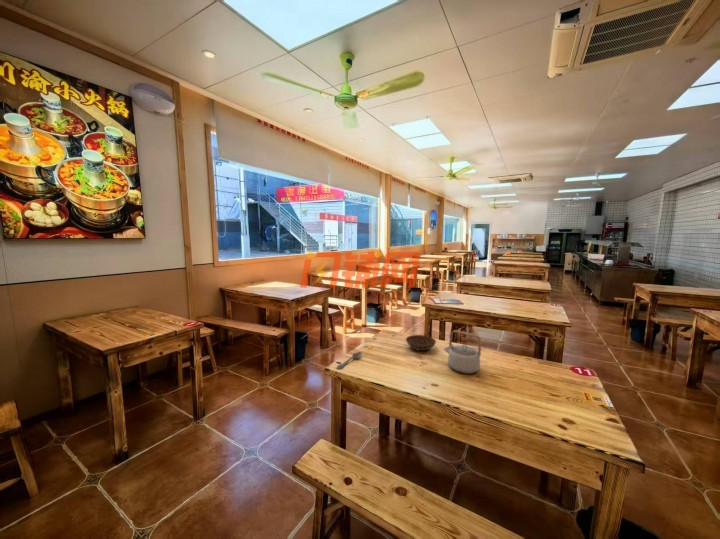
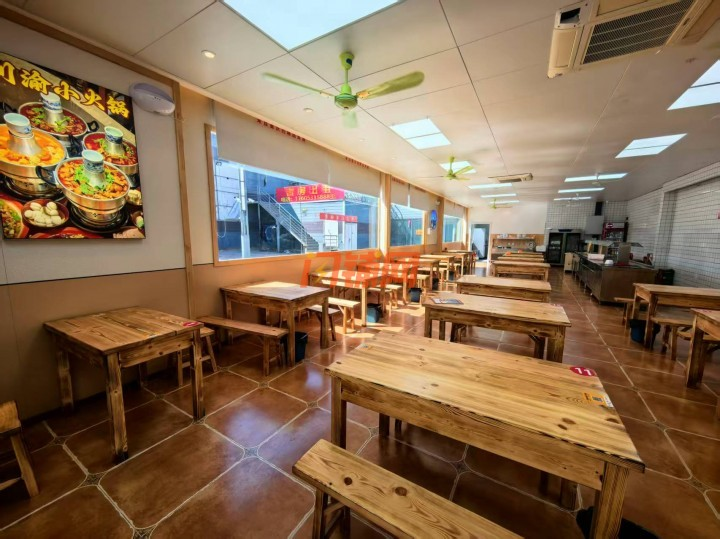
- spoon [336,351,362,370]
- teapot [442,329,482,375]
- bowl [405,334,437,352]
